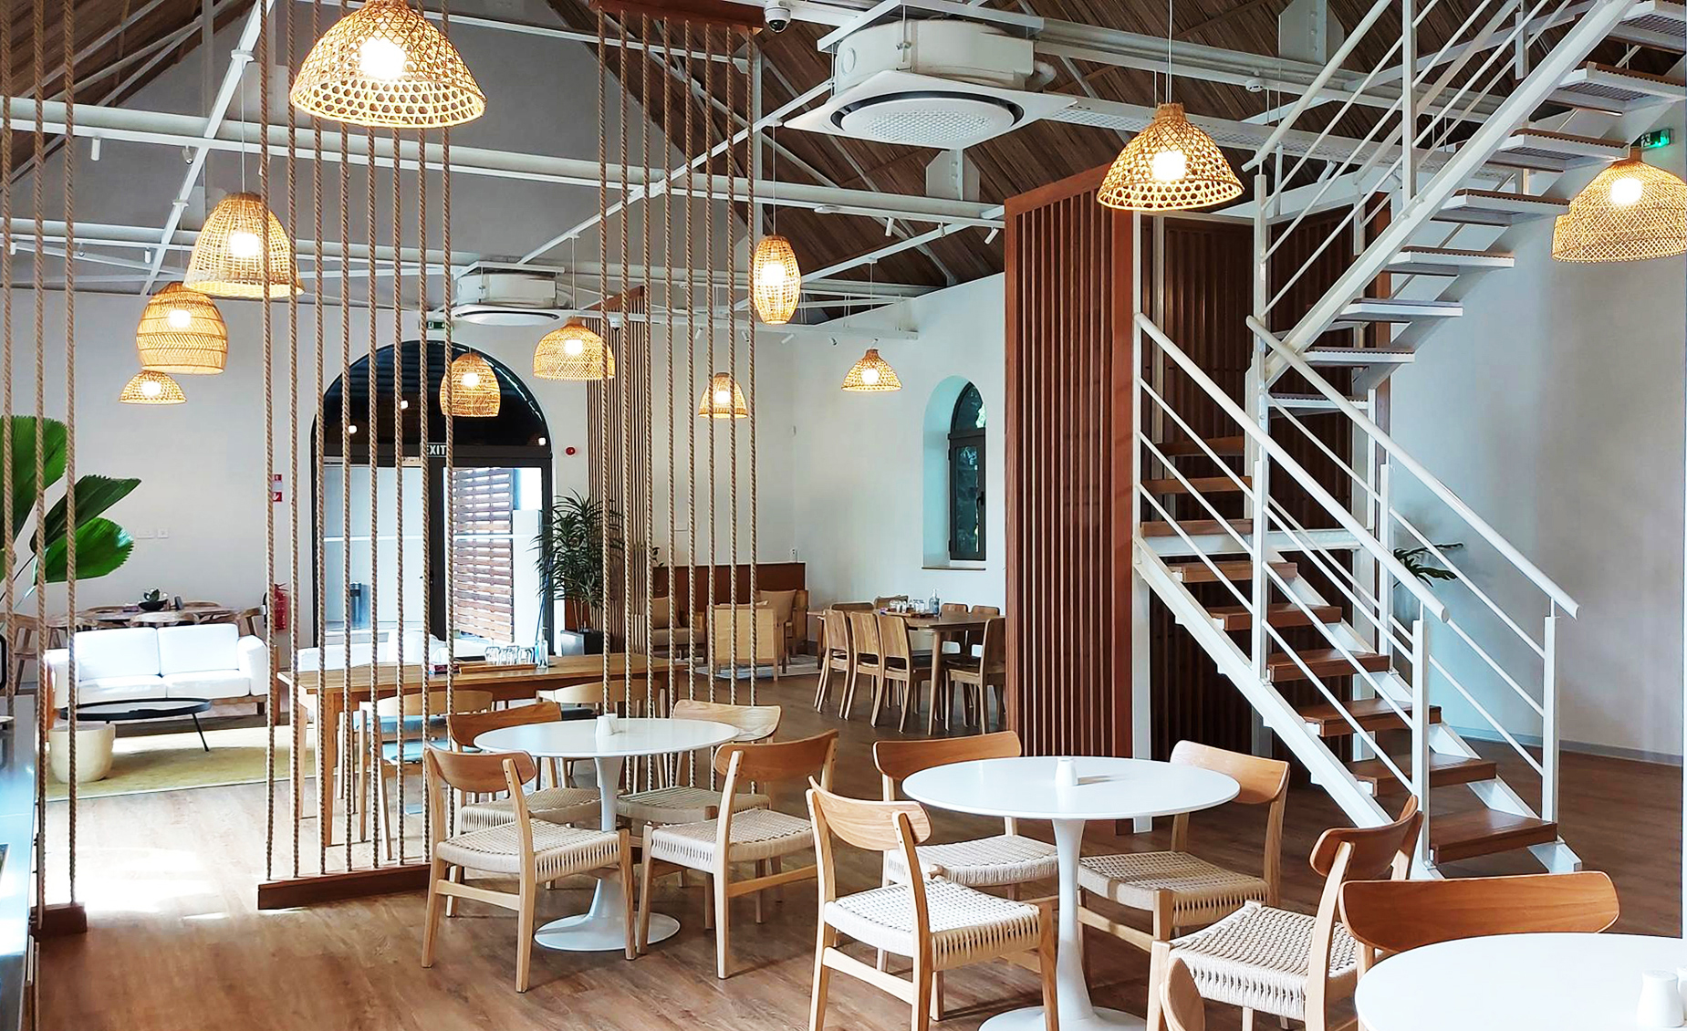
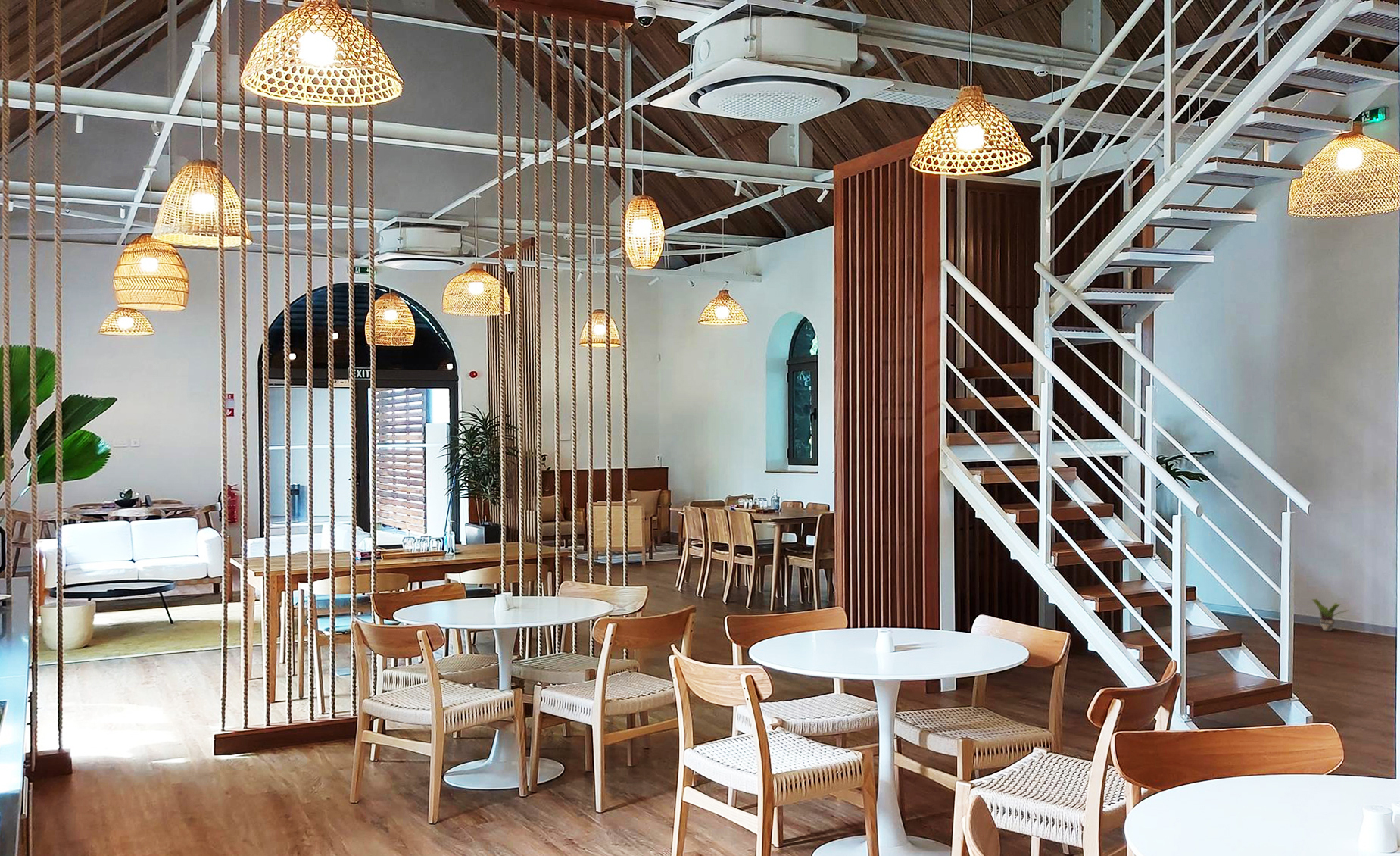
+ potted plant [1311,598,1349,632]
